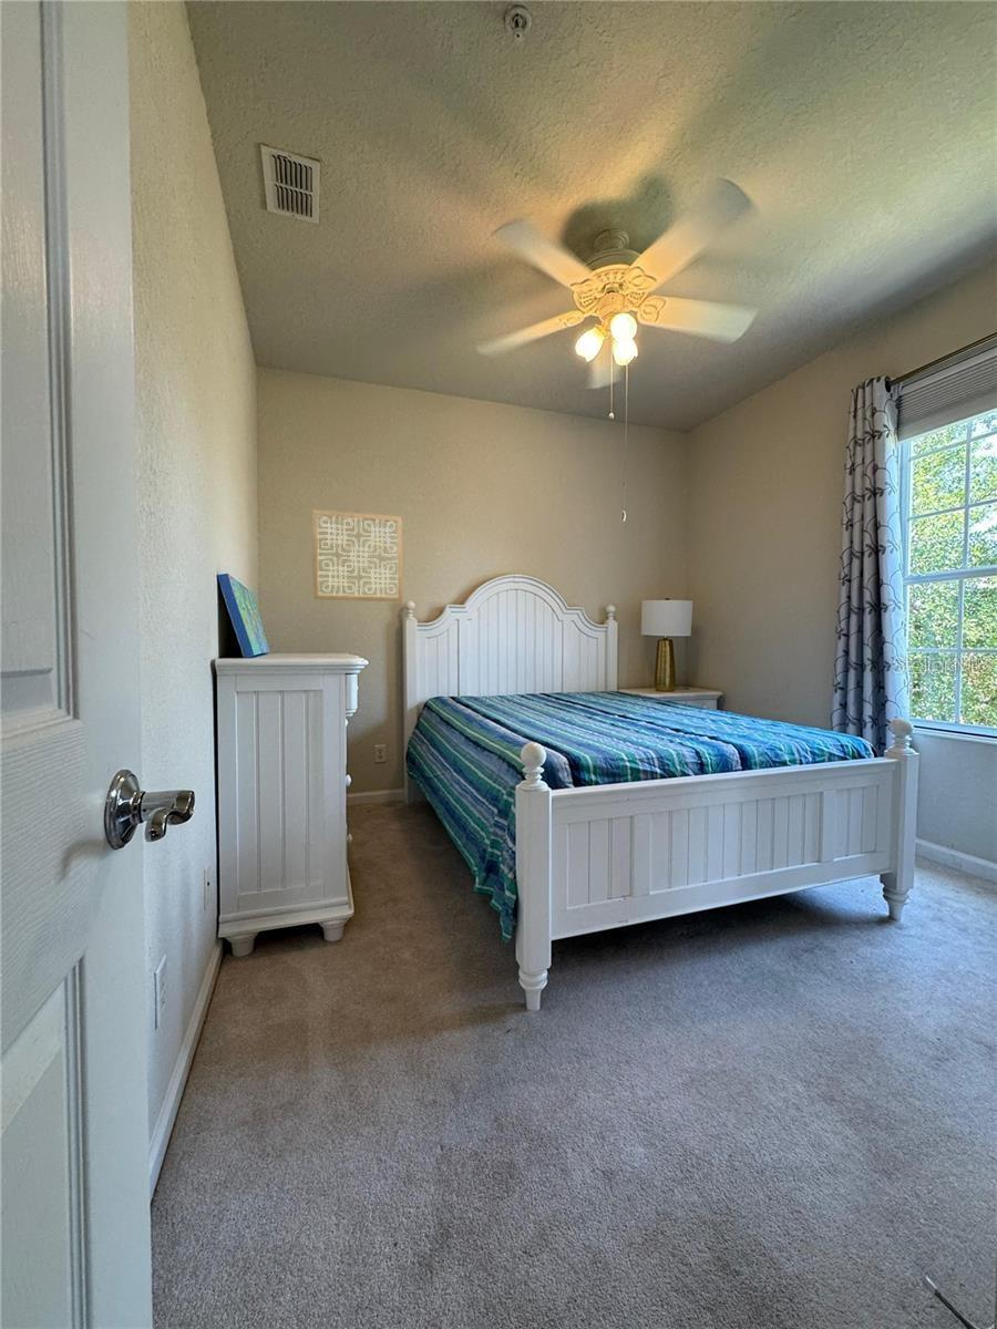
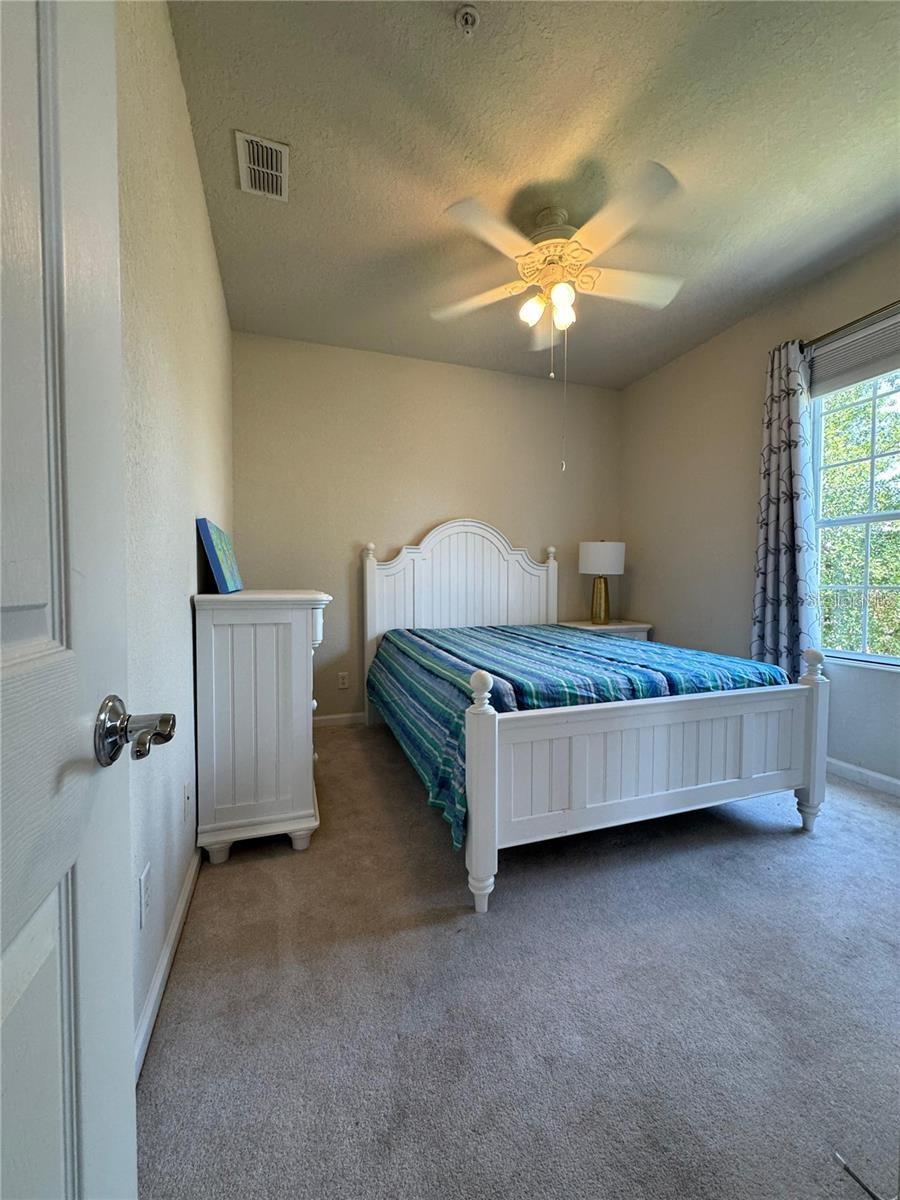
- wall art [311,508,404,602]
